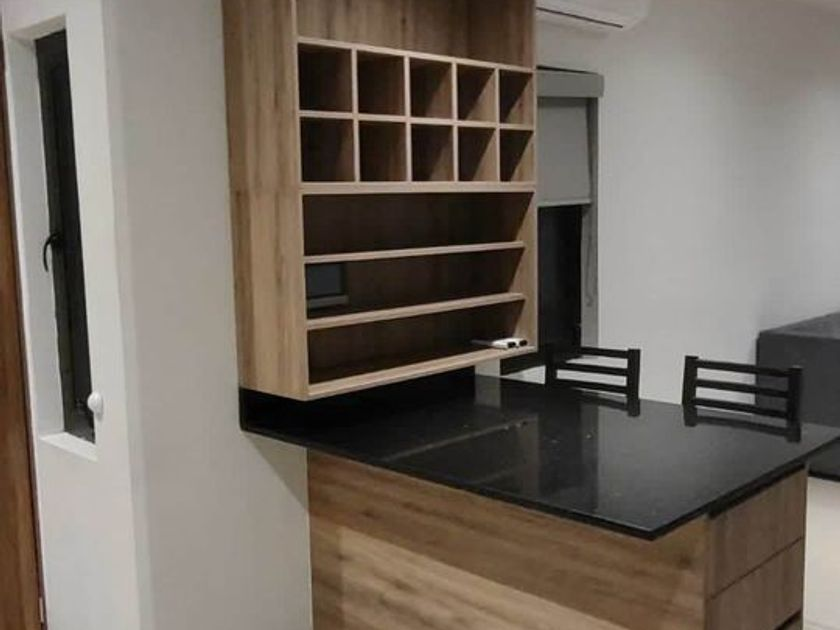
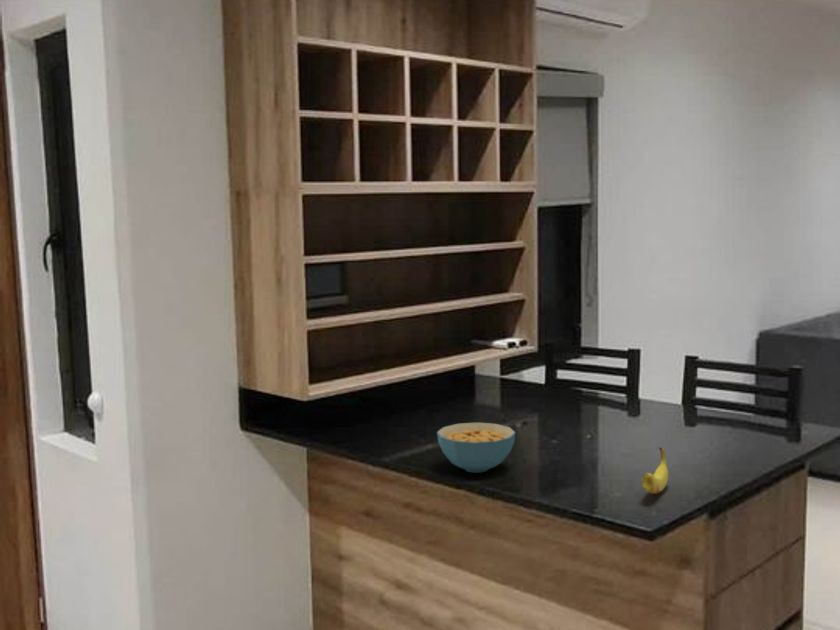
+ cereal bowl [436,421,517,474]
+ banana [641,446,669,495]
